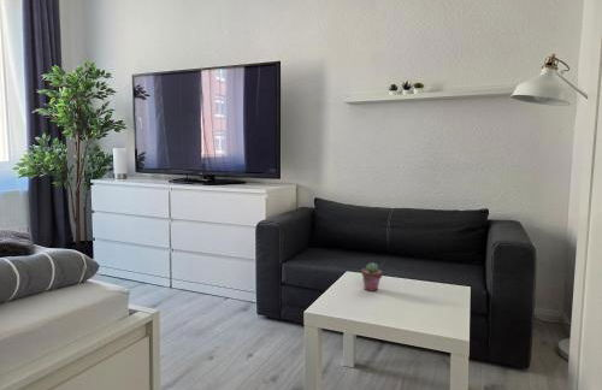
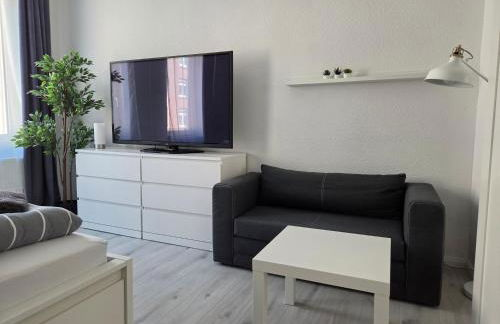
- potted succulent [361,261,384,292]
